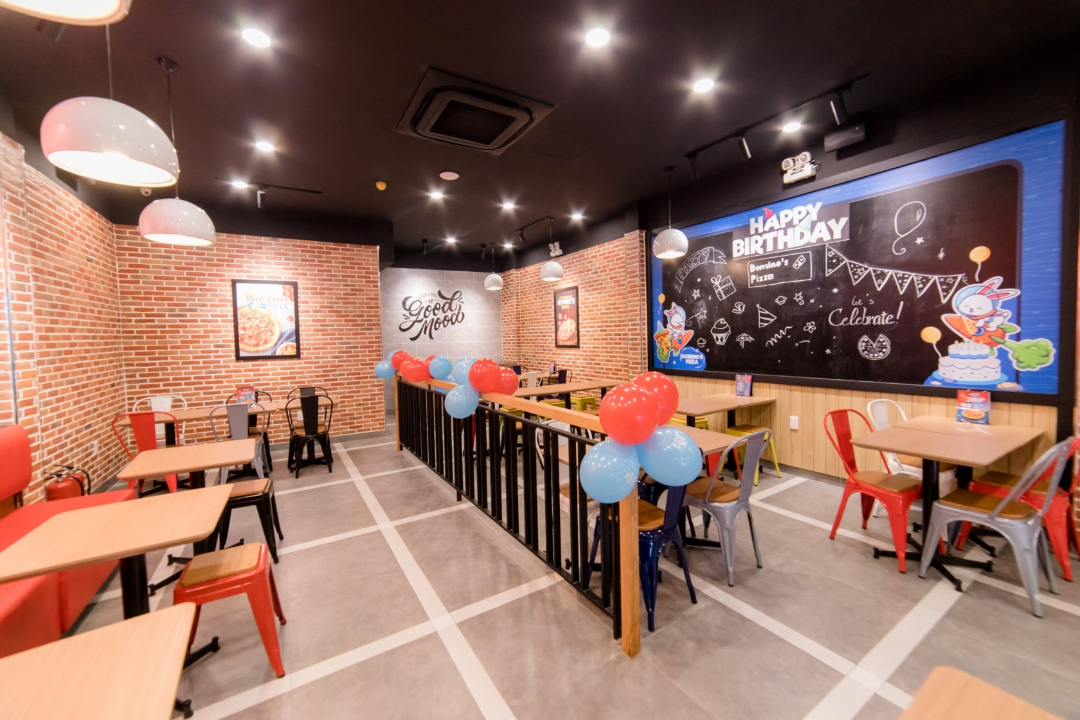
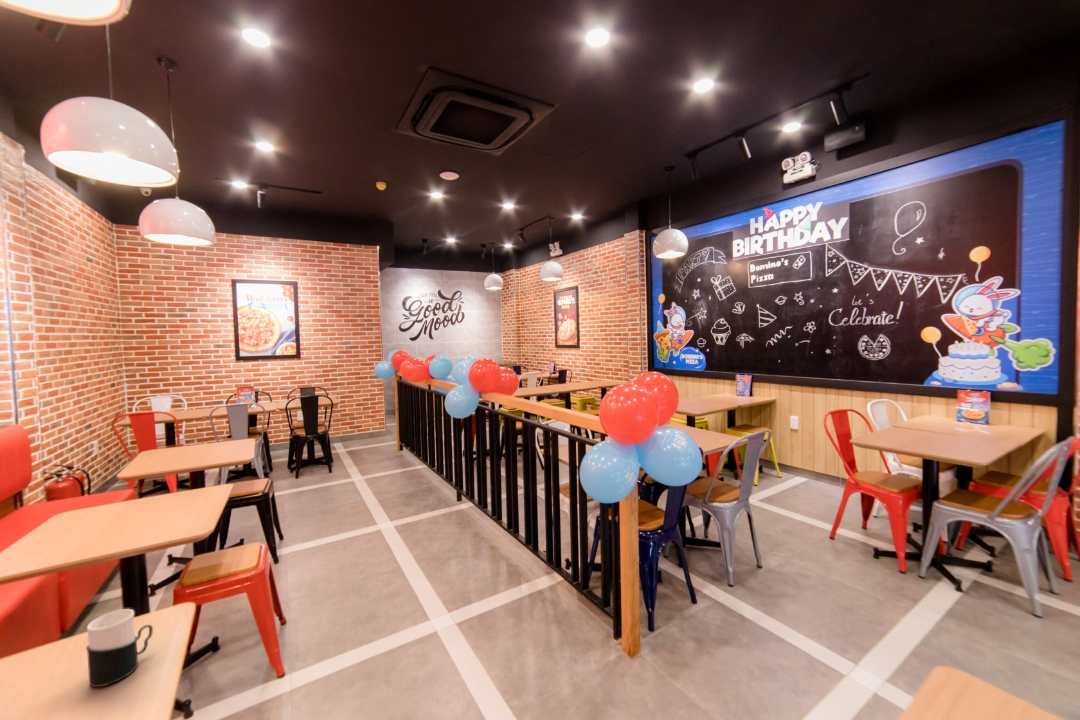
+ cup [85,608,154,688]
